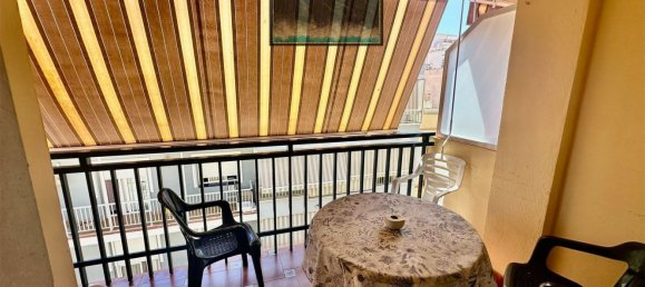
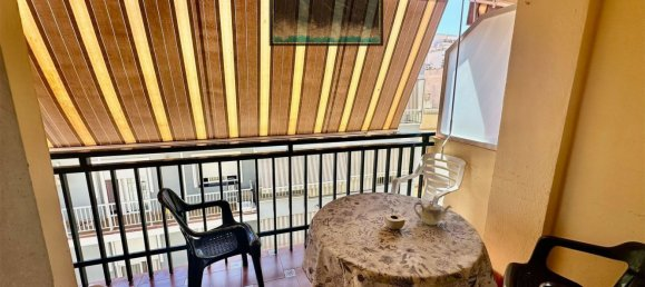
+ teapot [413,199,453,226]
